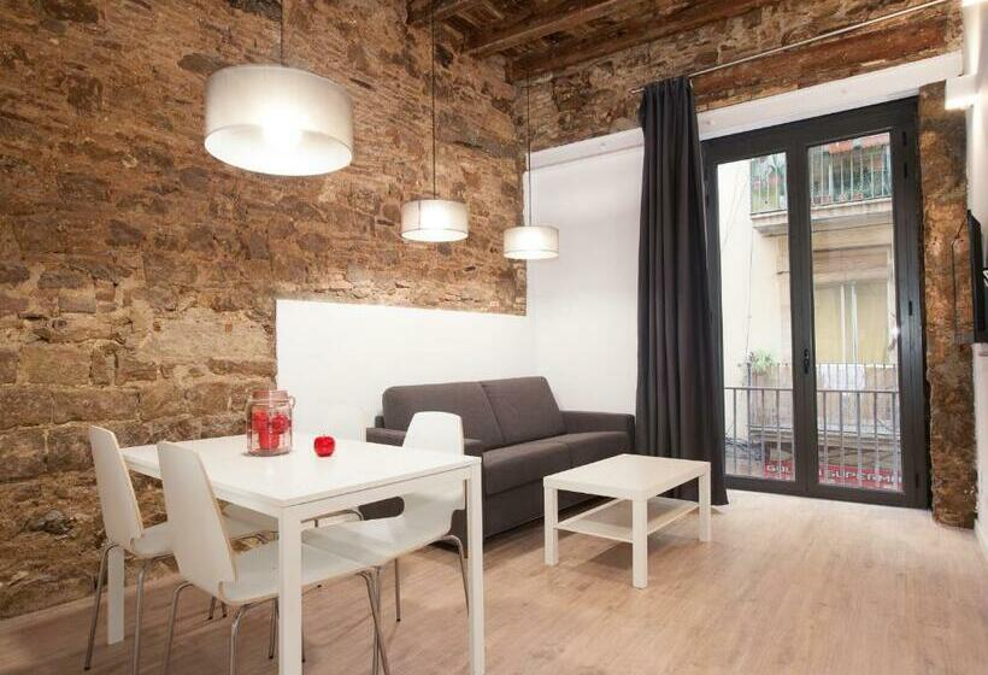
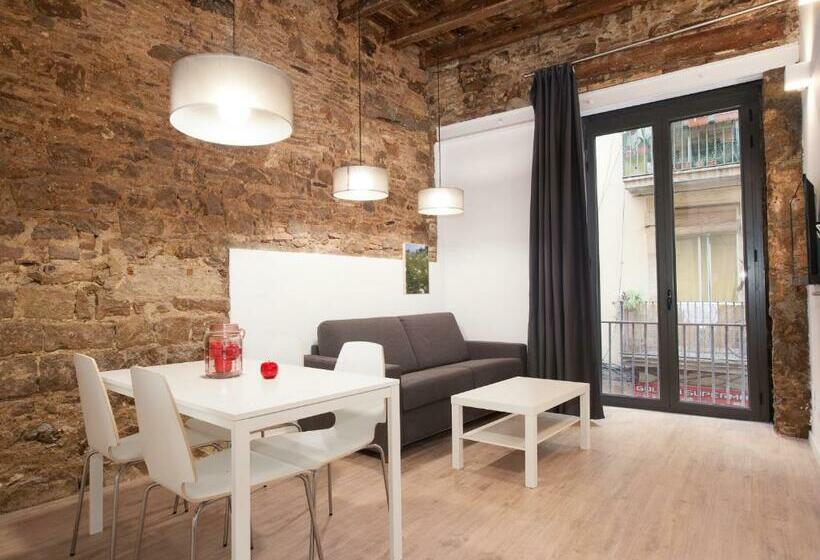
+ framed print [402,242,431,296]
